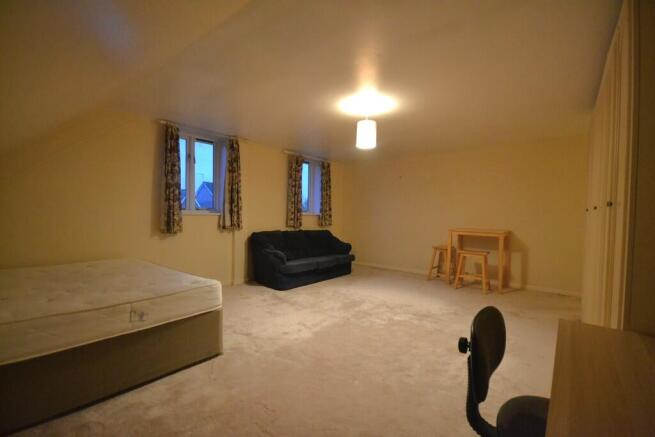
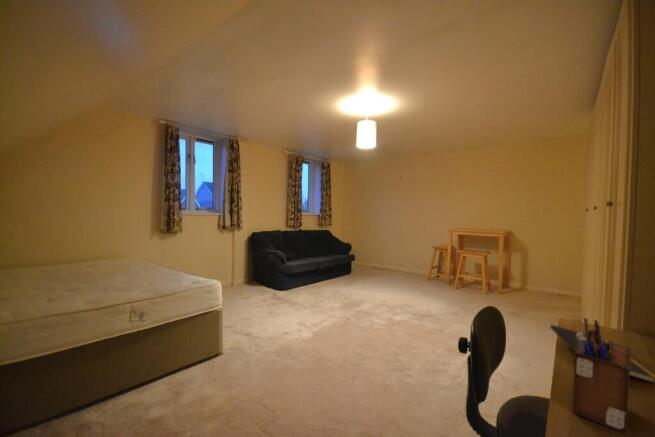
+ notepad [549,324,655,384]
+ desk organizer [571,317,632,434]
